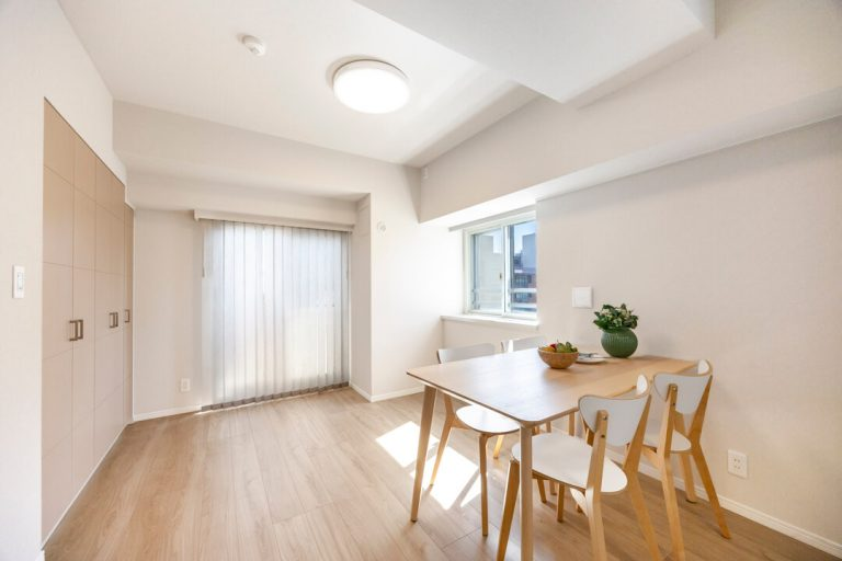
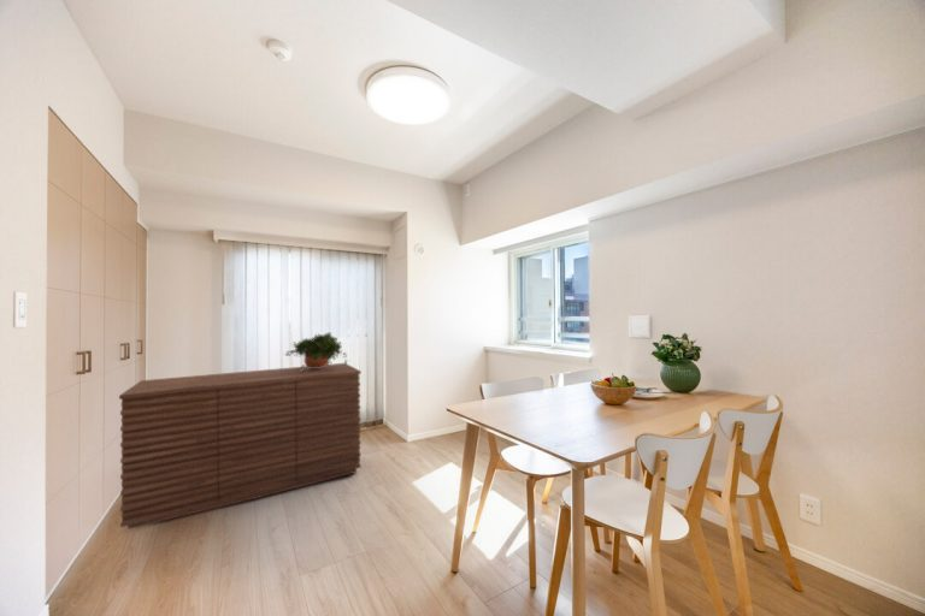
+ sideboard [118,362,363,531]
+ potted plant [283,331,348,372]
